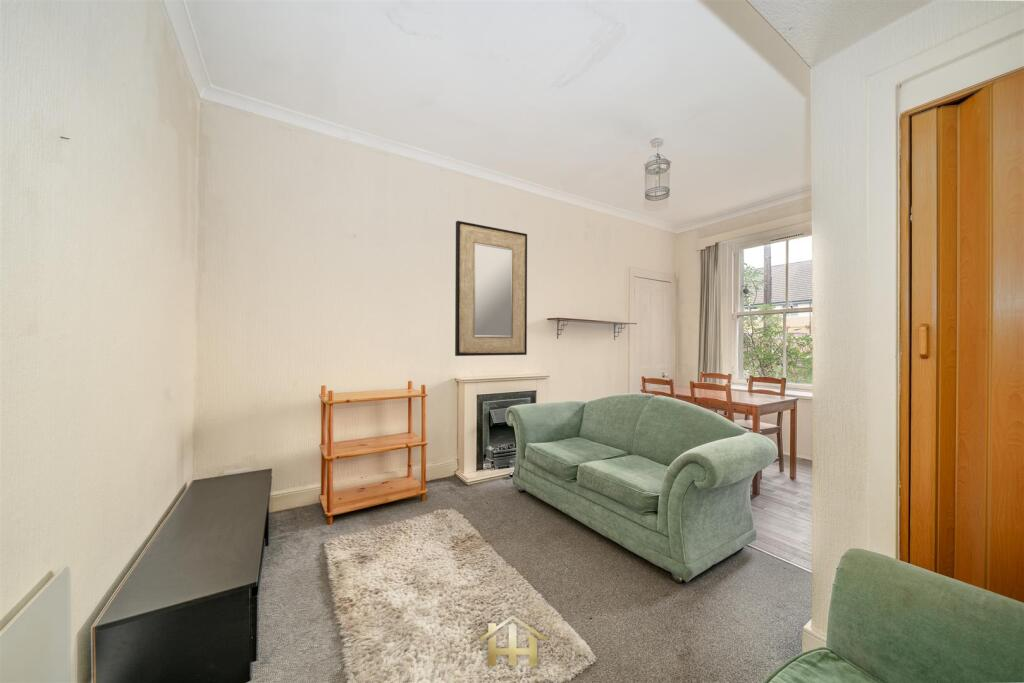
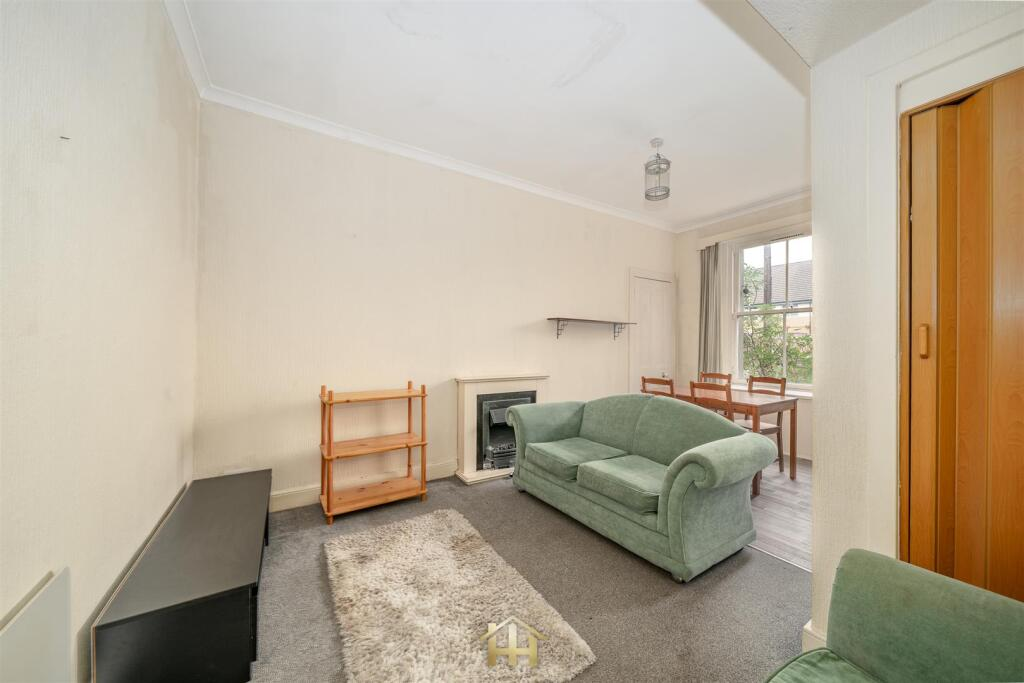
- home mirror [454,220,528,357]
